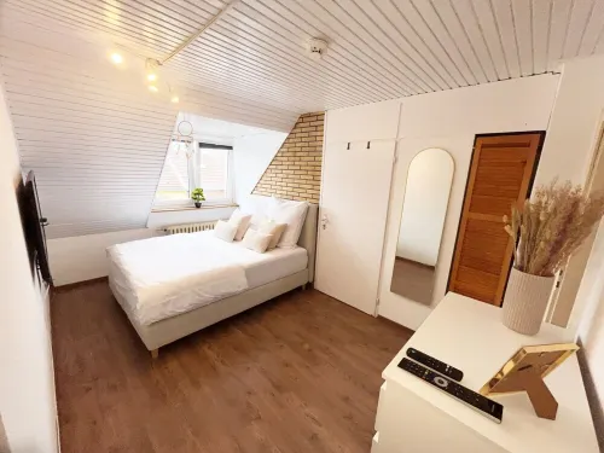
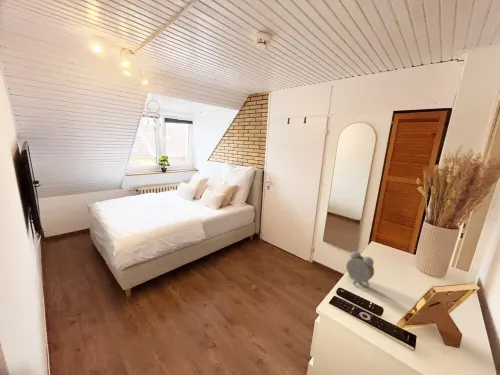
+ alarm clock [345,250,375,287]
